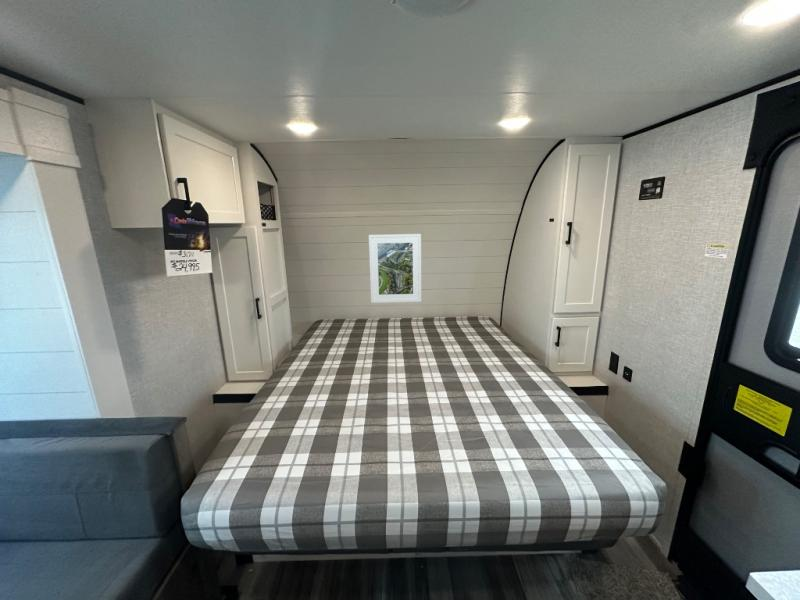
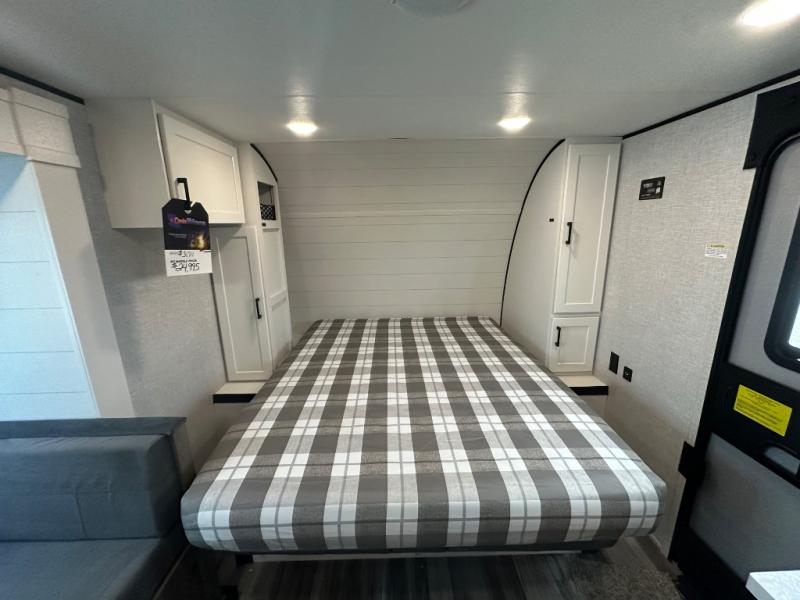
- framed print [368,233,422,304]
